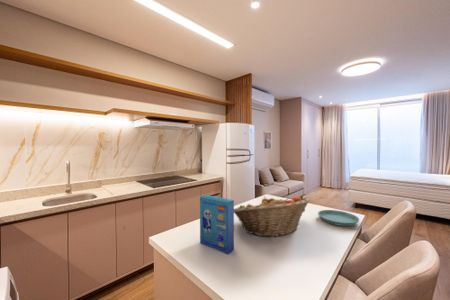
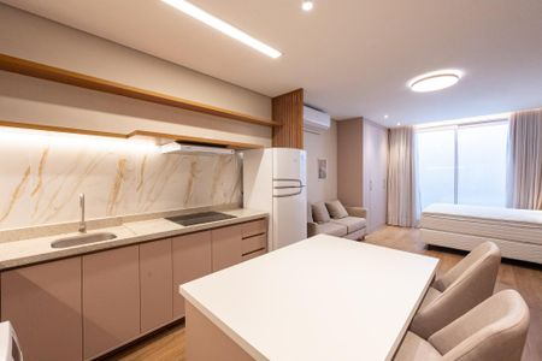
- saucer [317,209,360,227]
- fruit basket [234,196,312,237]
- cereal box [199,194,235,255]
